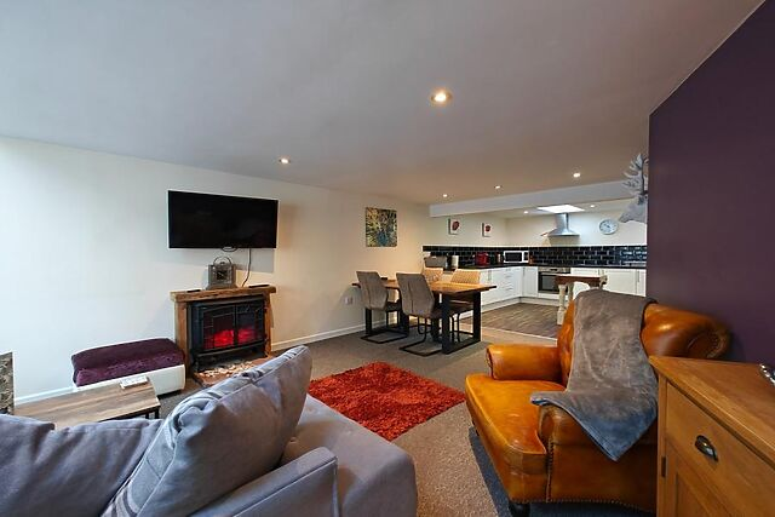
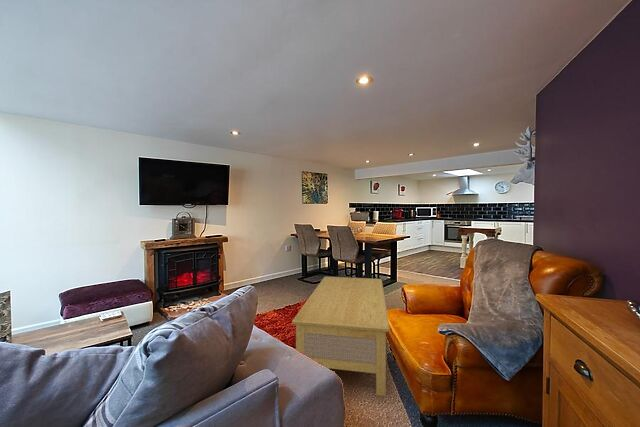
+ coffee table [291,275,391,397]
